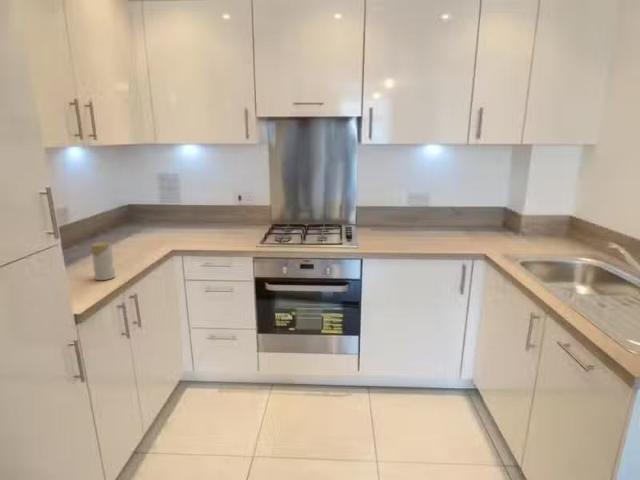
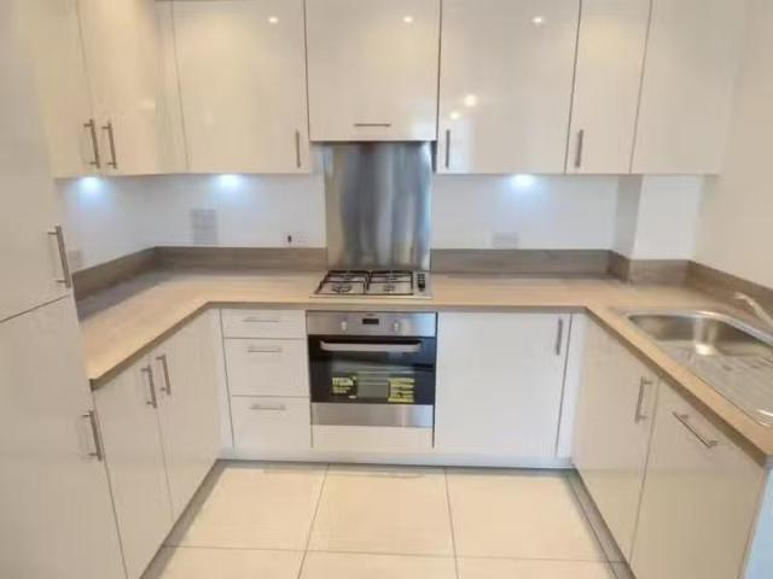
- candle [90,241,116,281]
